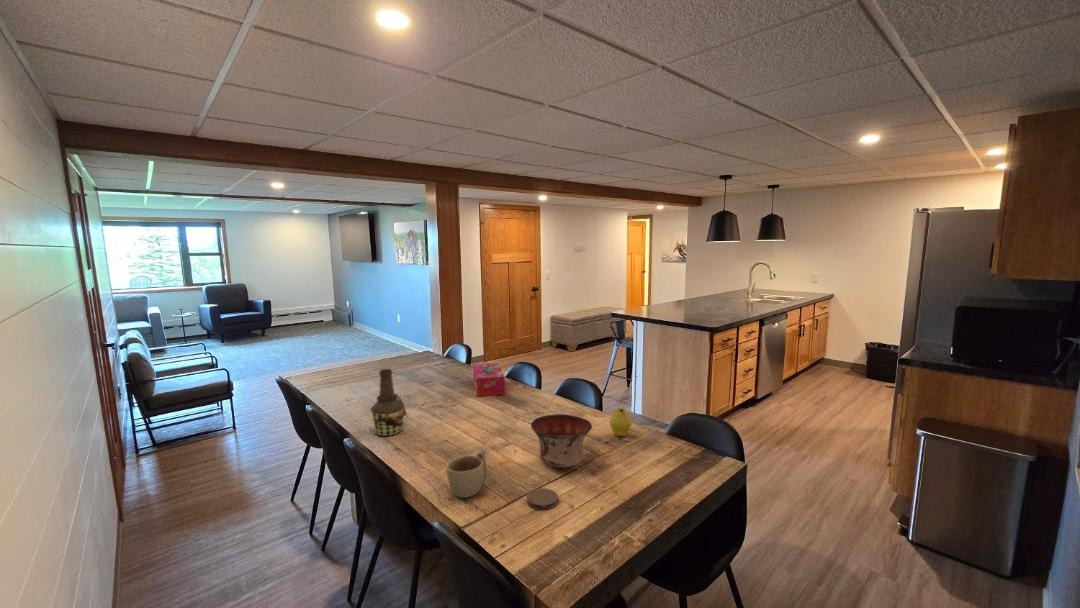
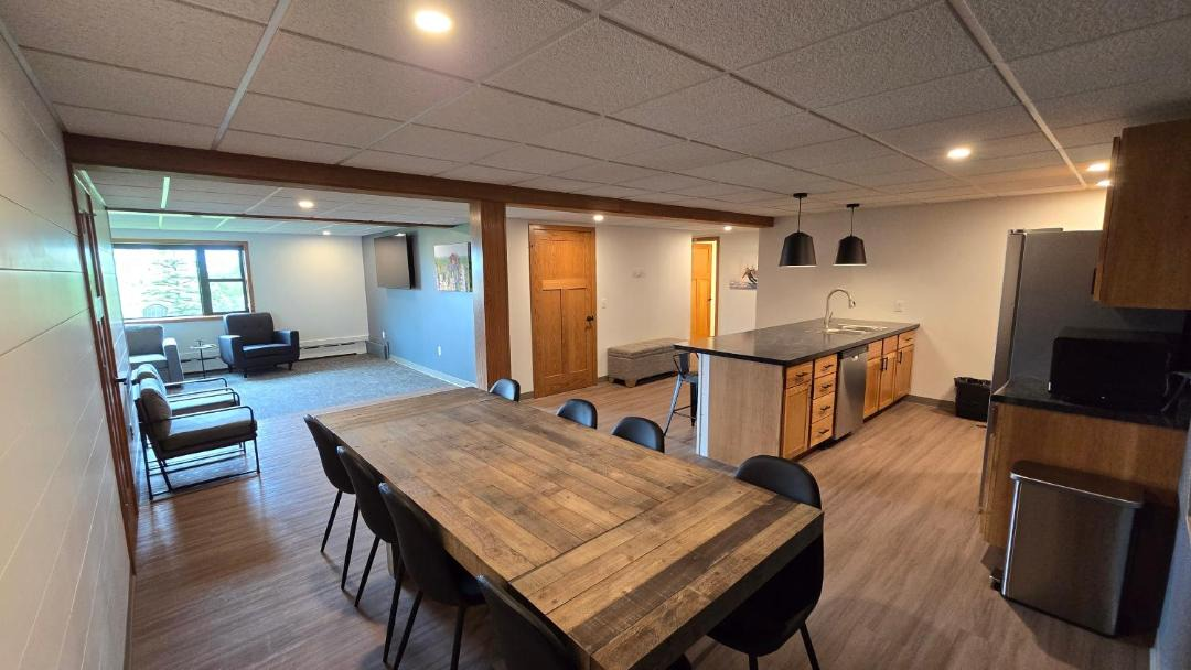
- fruit [608,407,633,438]
- tissue box [472,363,506,397]
- bowl [530,413,593,469]
- bottle [370,368,409,437]
- cup [446,448,488,499]
- coaster [526,487,559,510]
